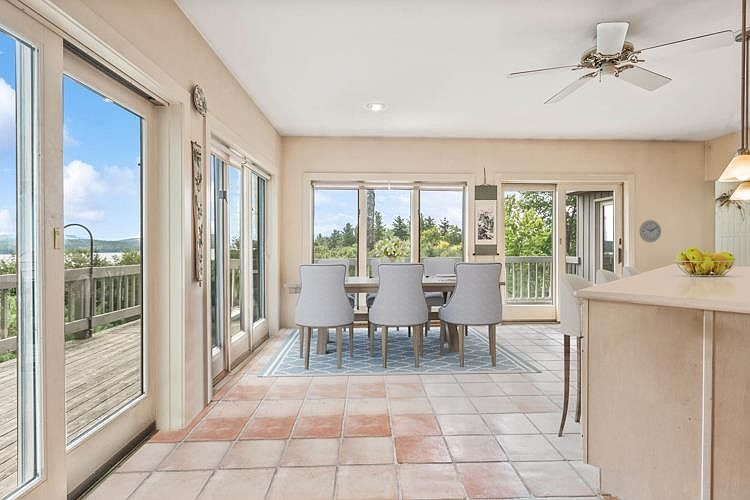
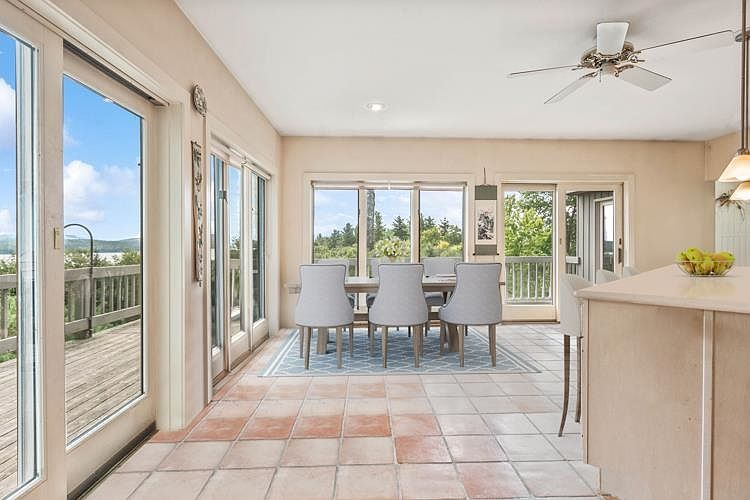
- wall clock [639,219,662,243]
